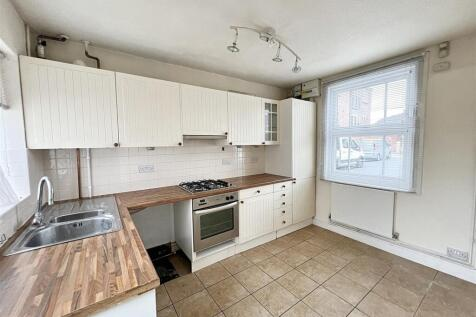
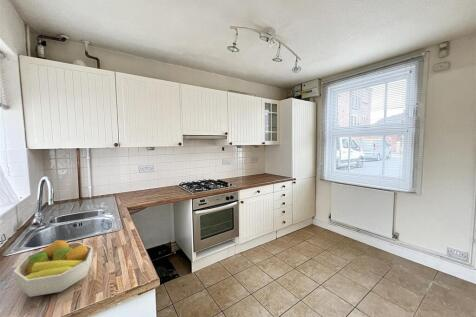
+ fruit bowl [13,239,94,298]
